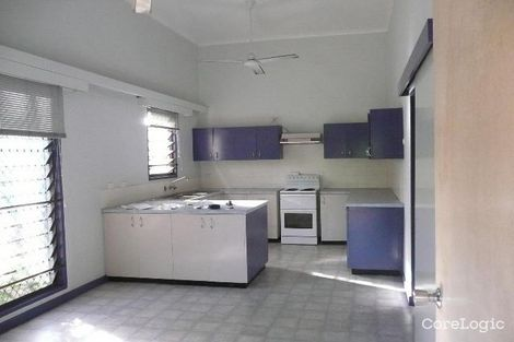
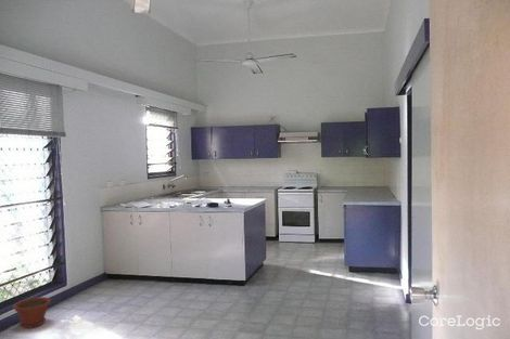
+ plant pot [12,296,52,329]
